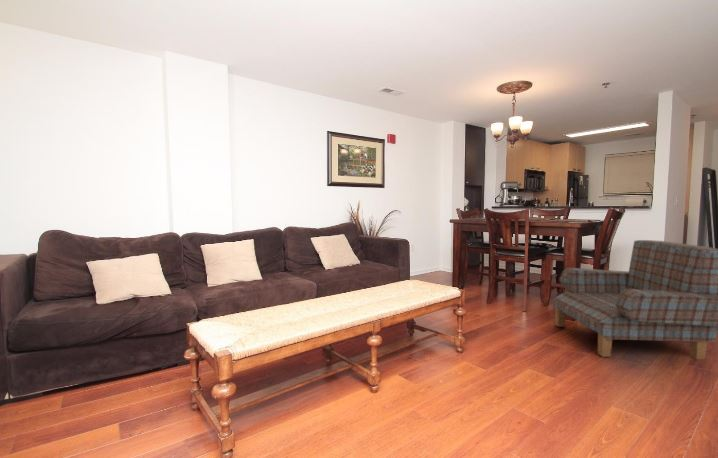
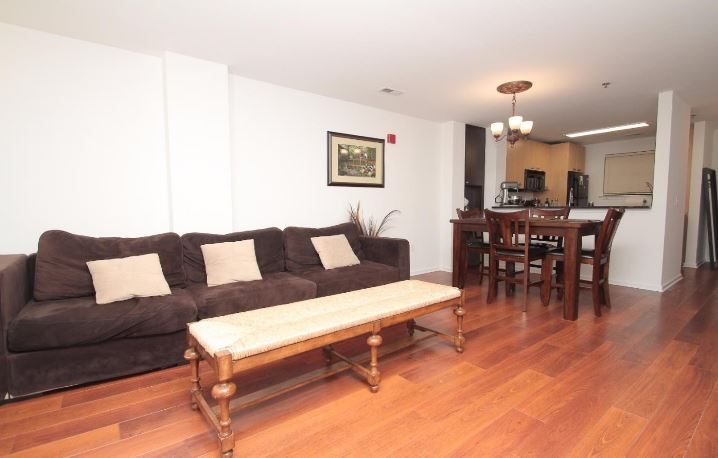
- armchair [552,239,718,361]
